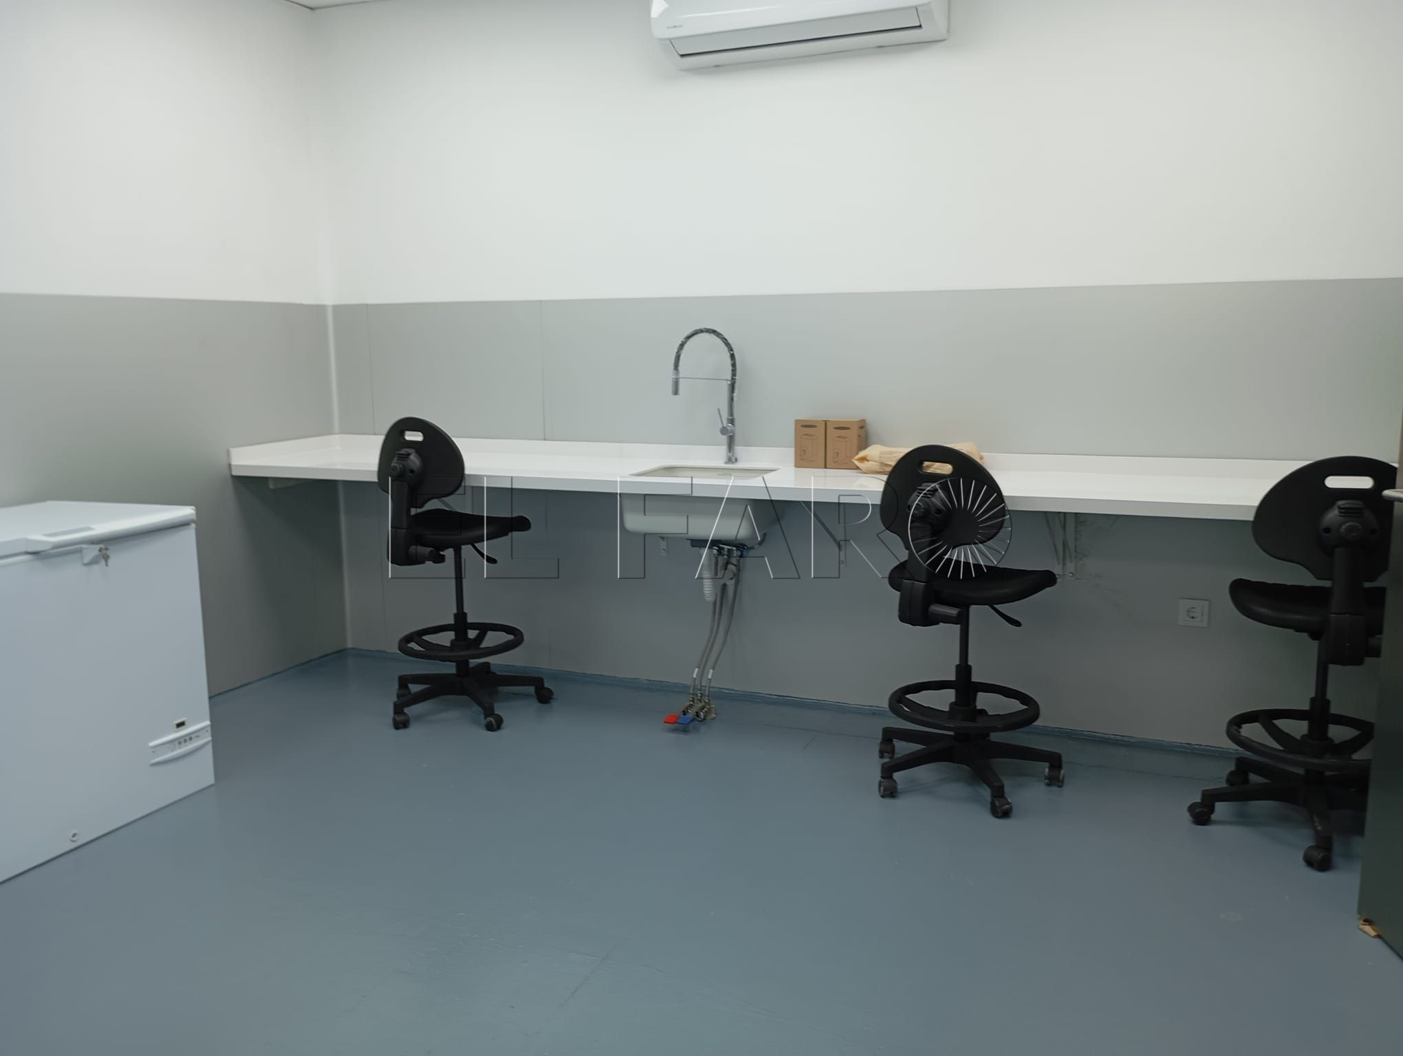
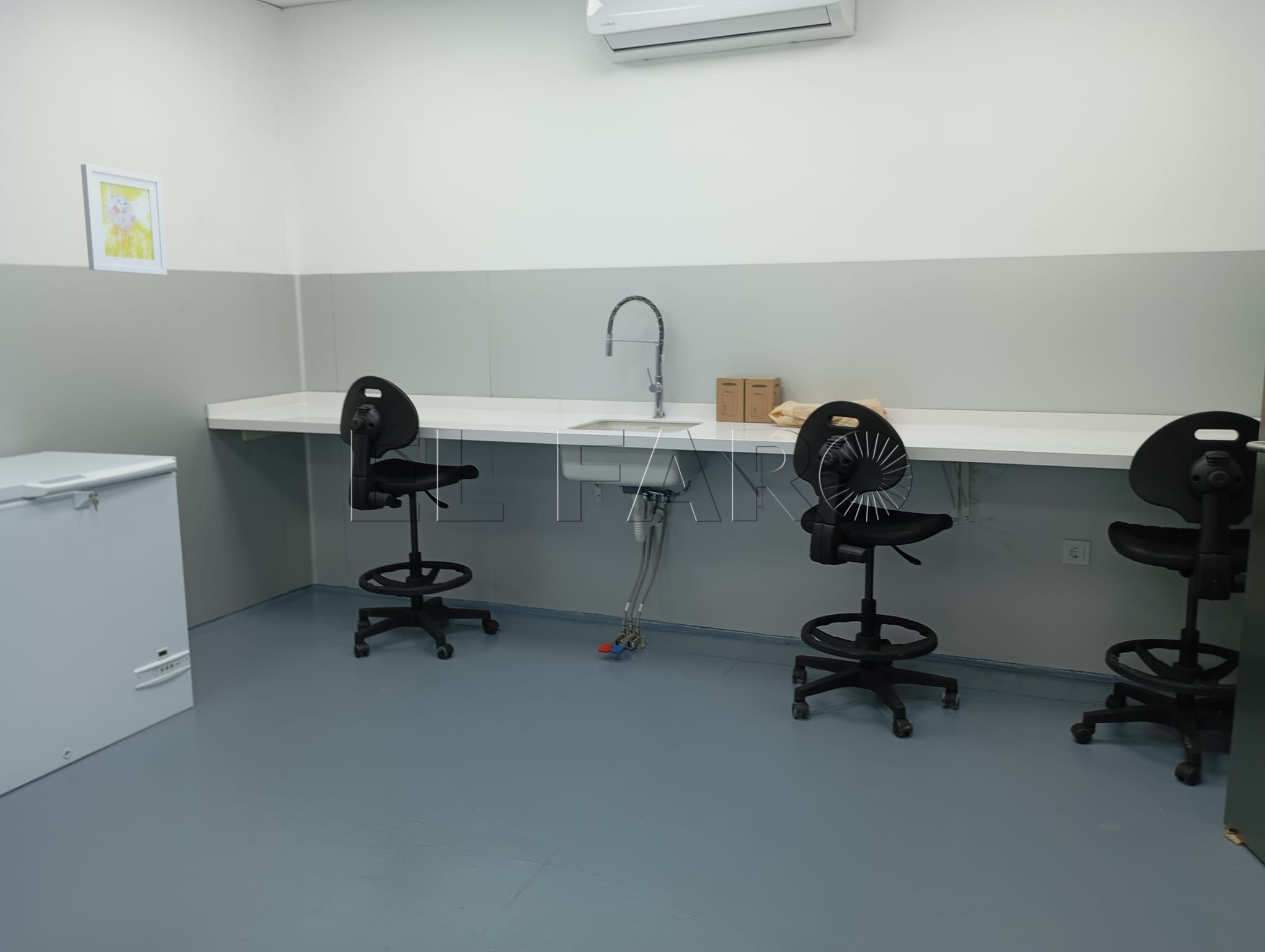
+ wall art [80,163,168,276]
